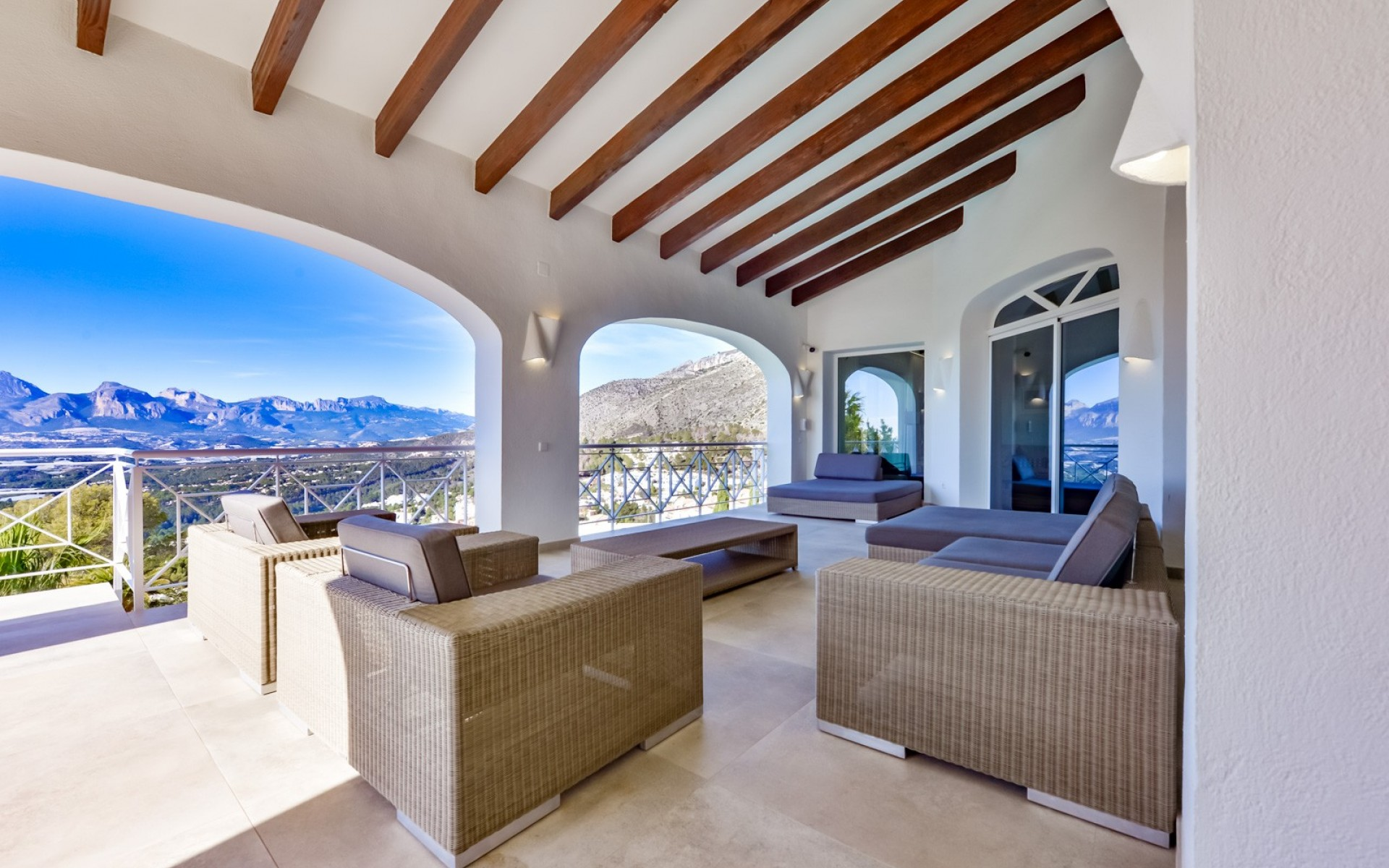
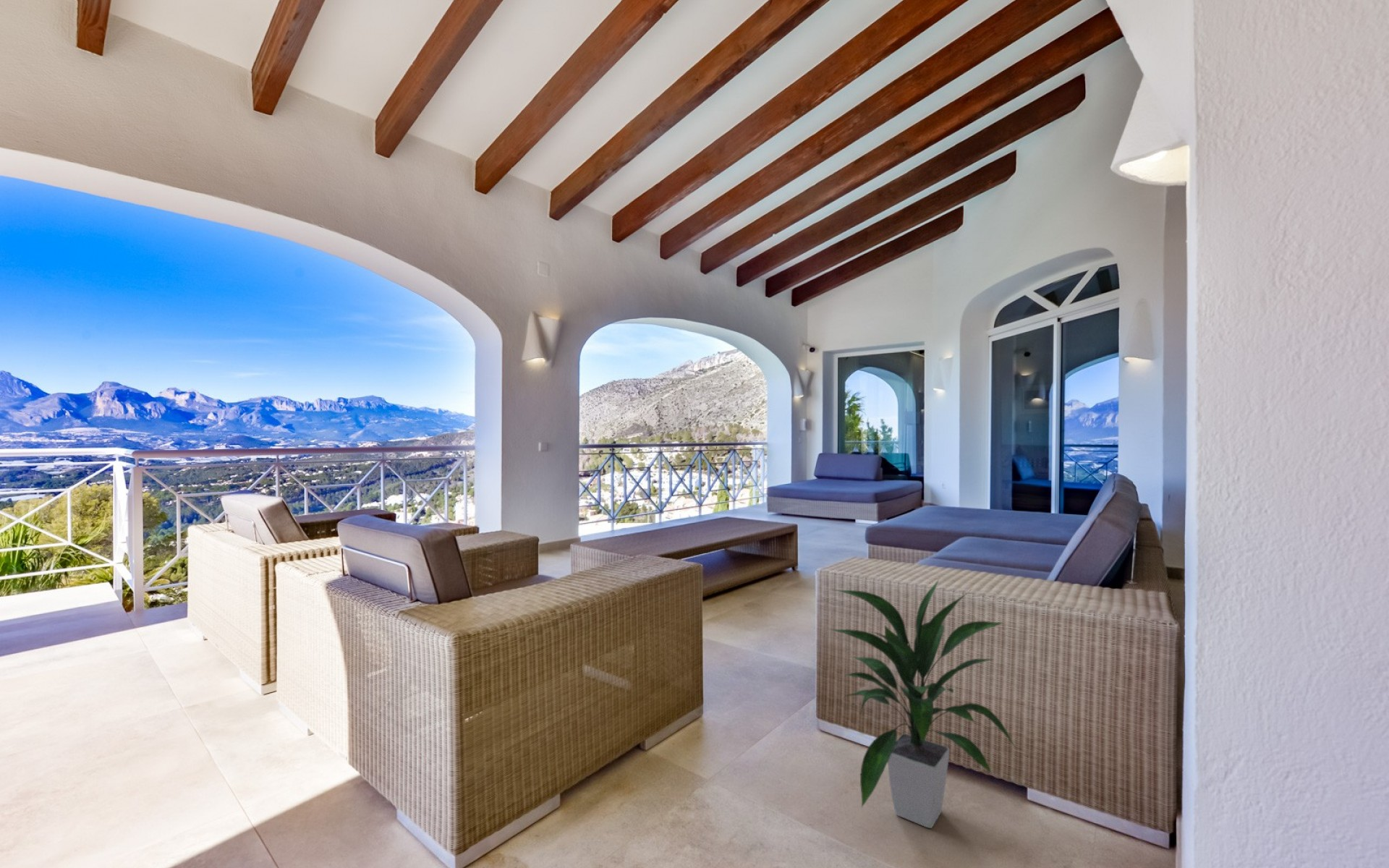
+ indoor plant [828,577,1019,829]
